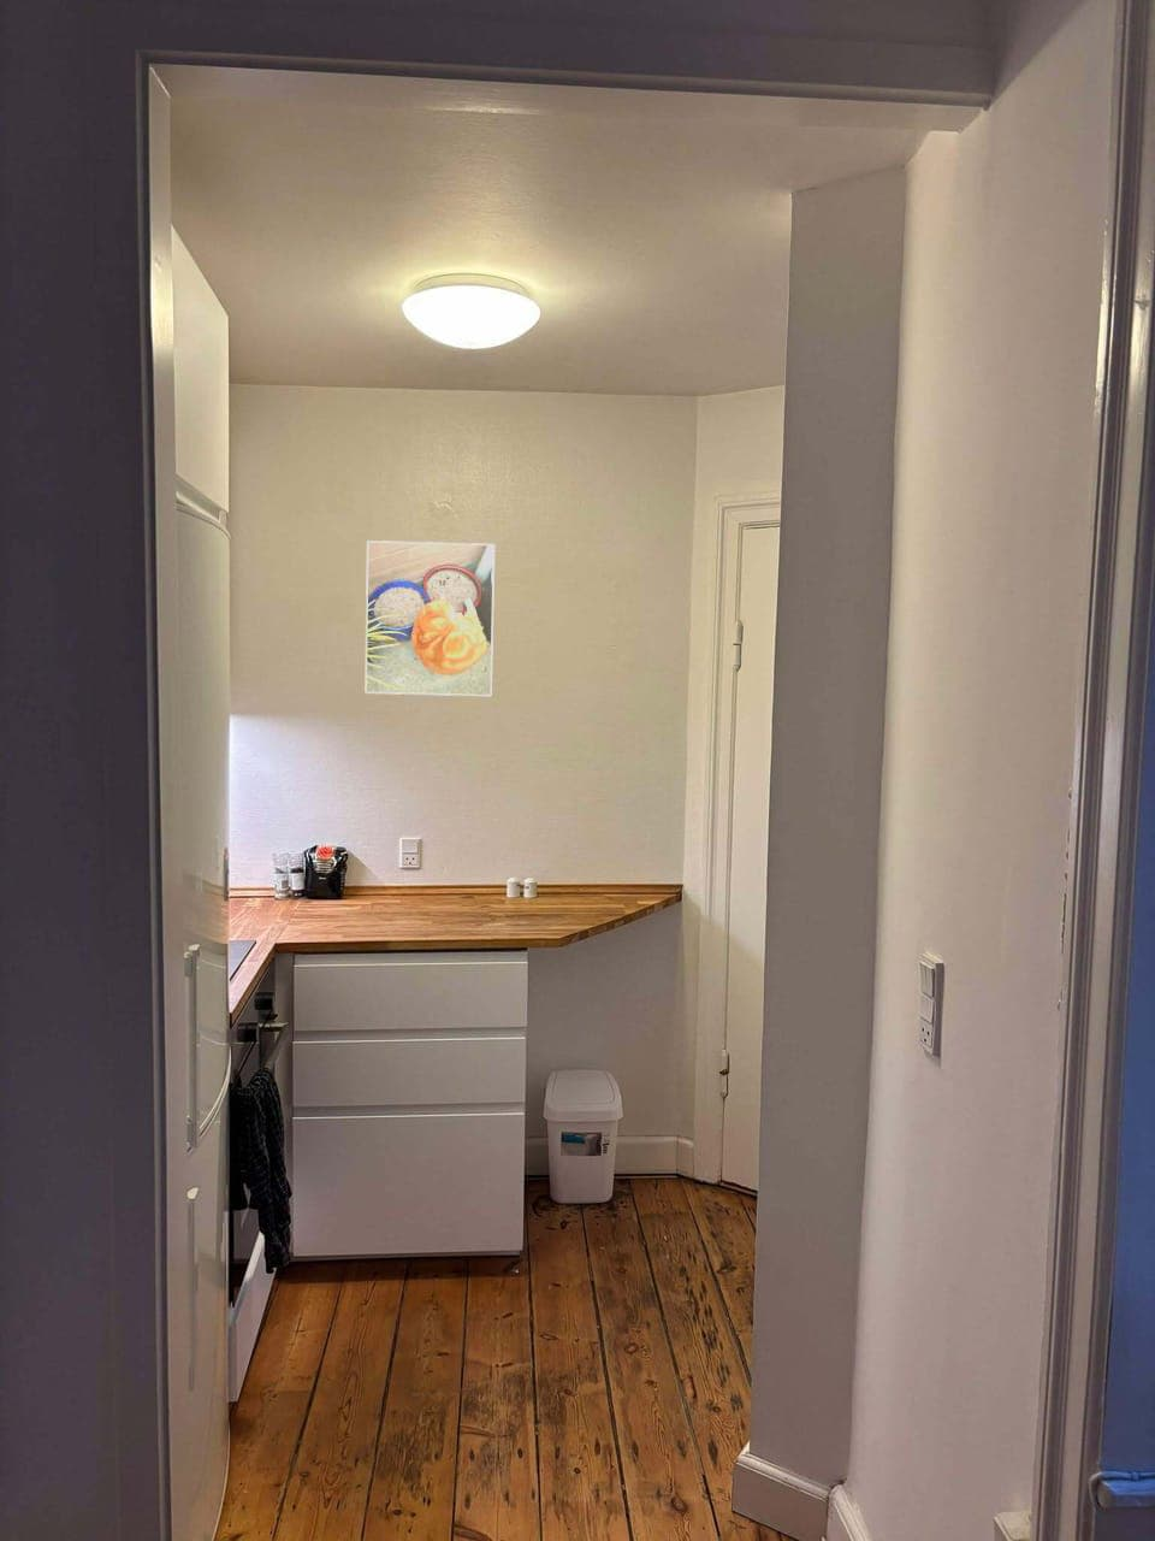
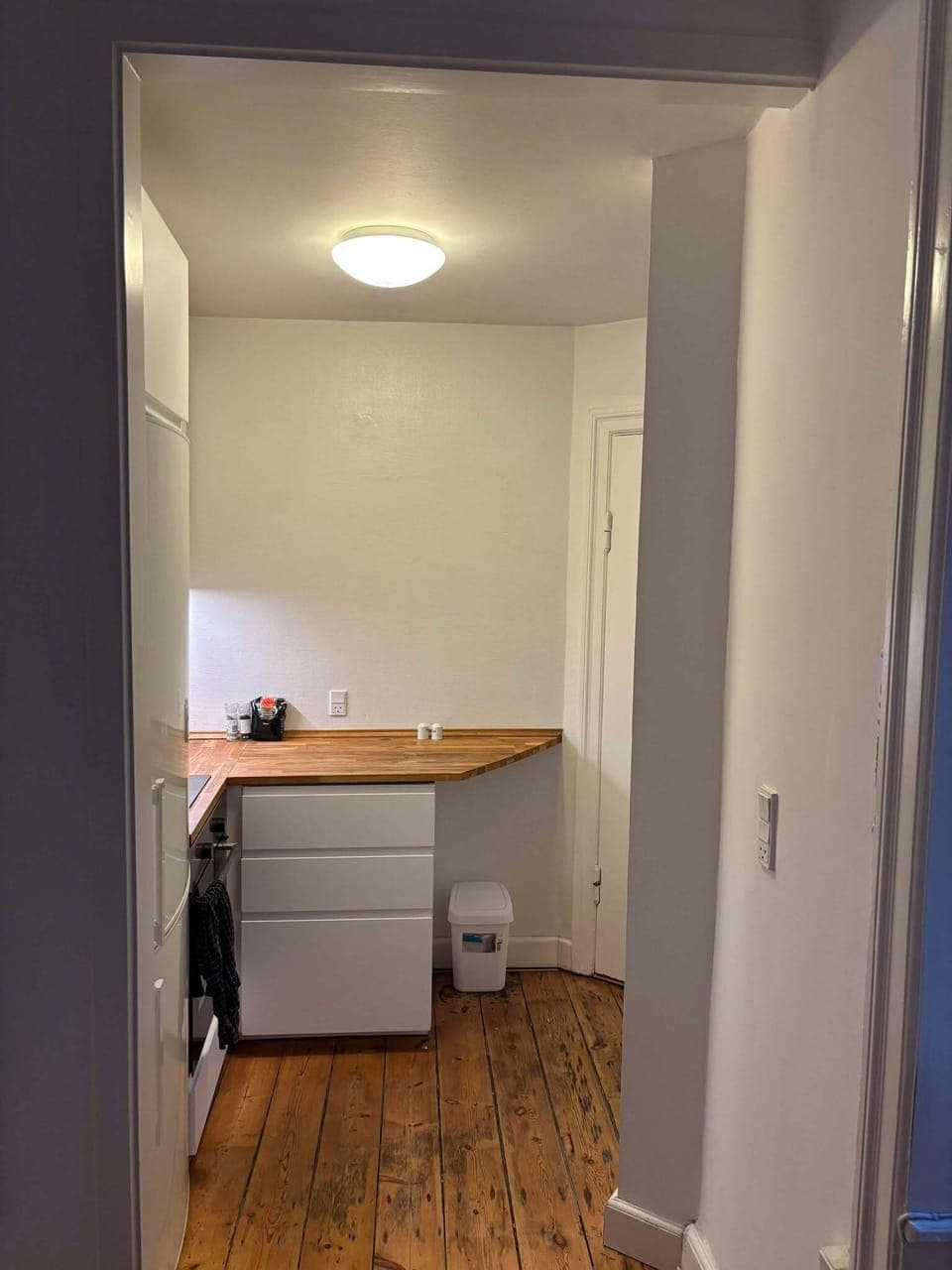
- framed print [364,540,497,696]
